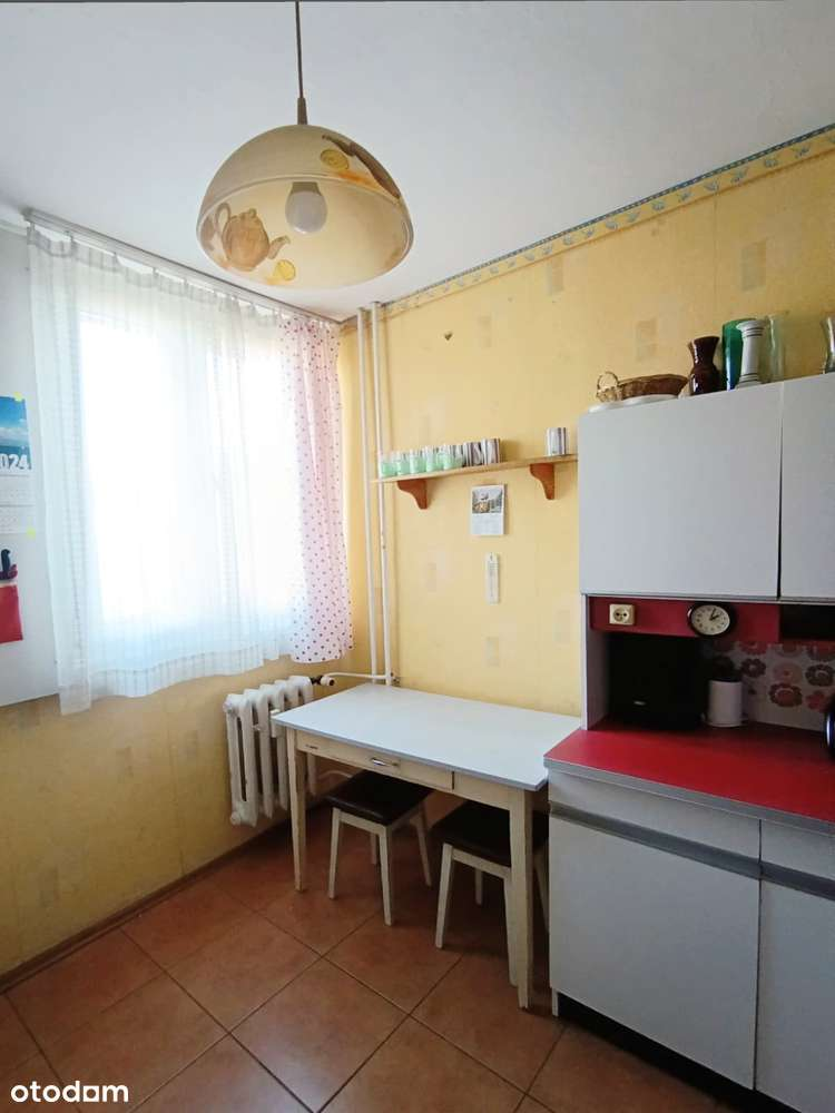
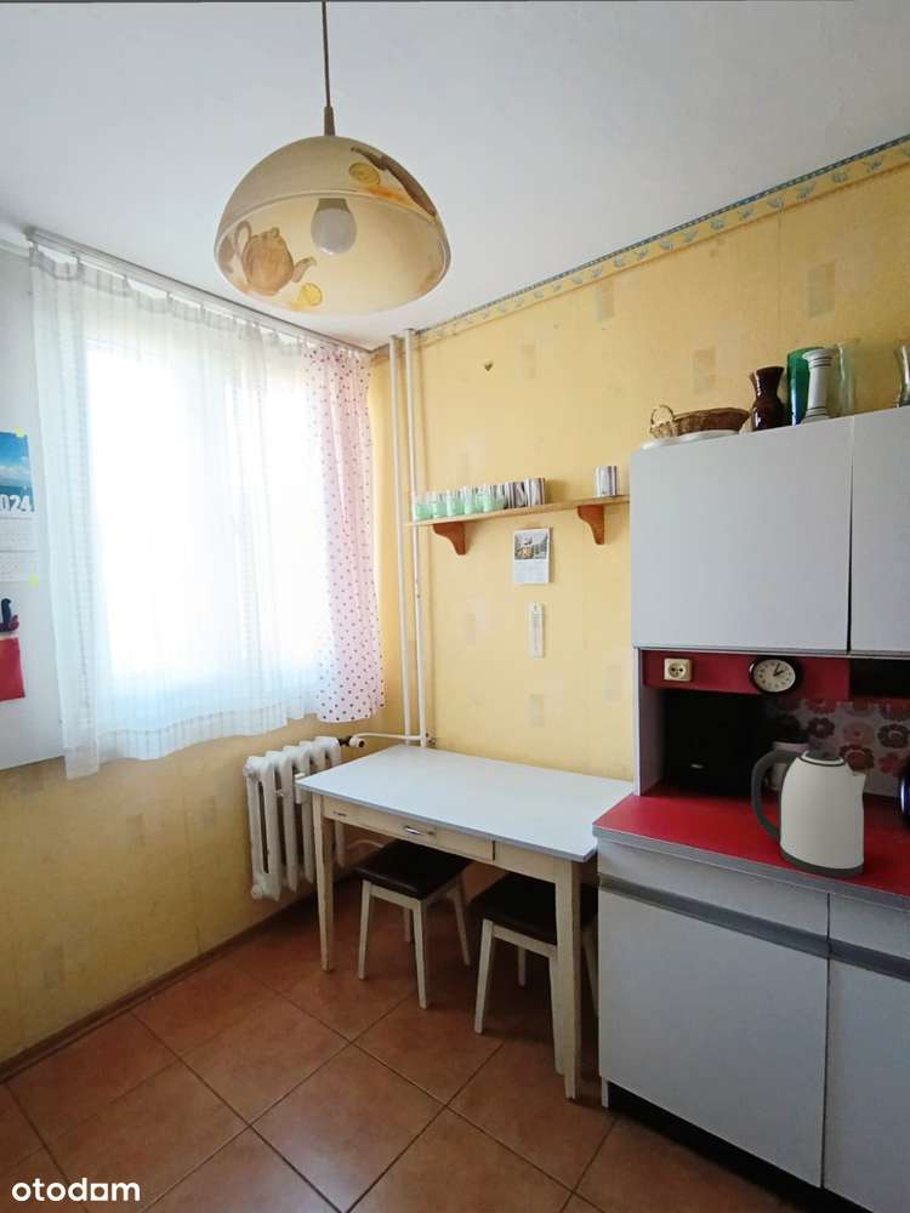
+ kettle [751,748,868,879]
